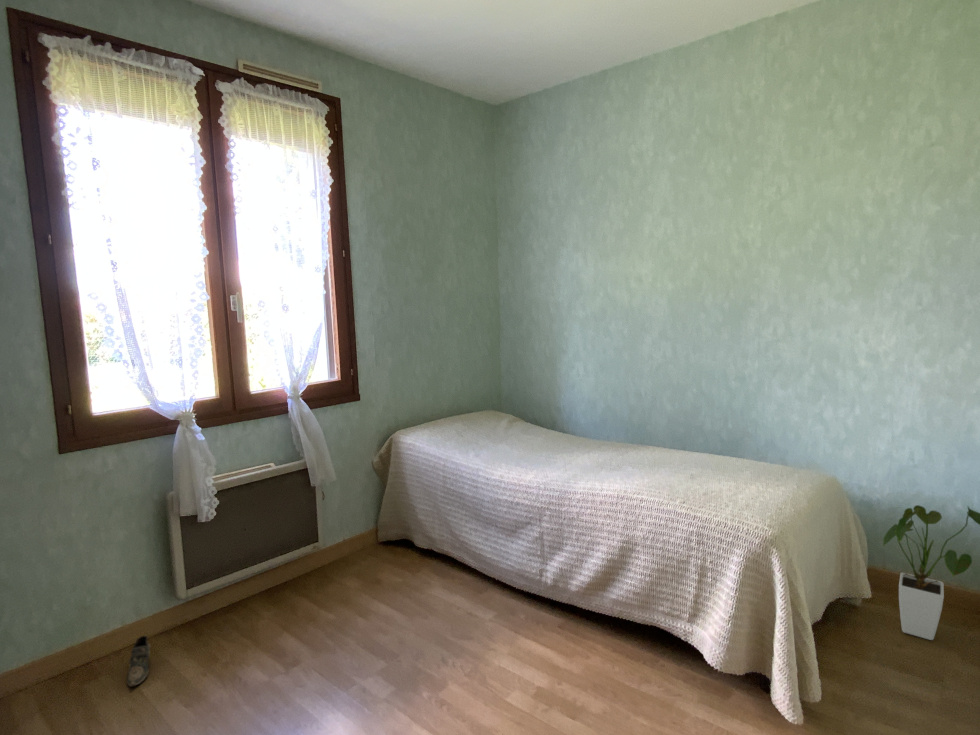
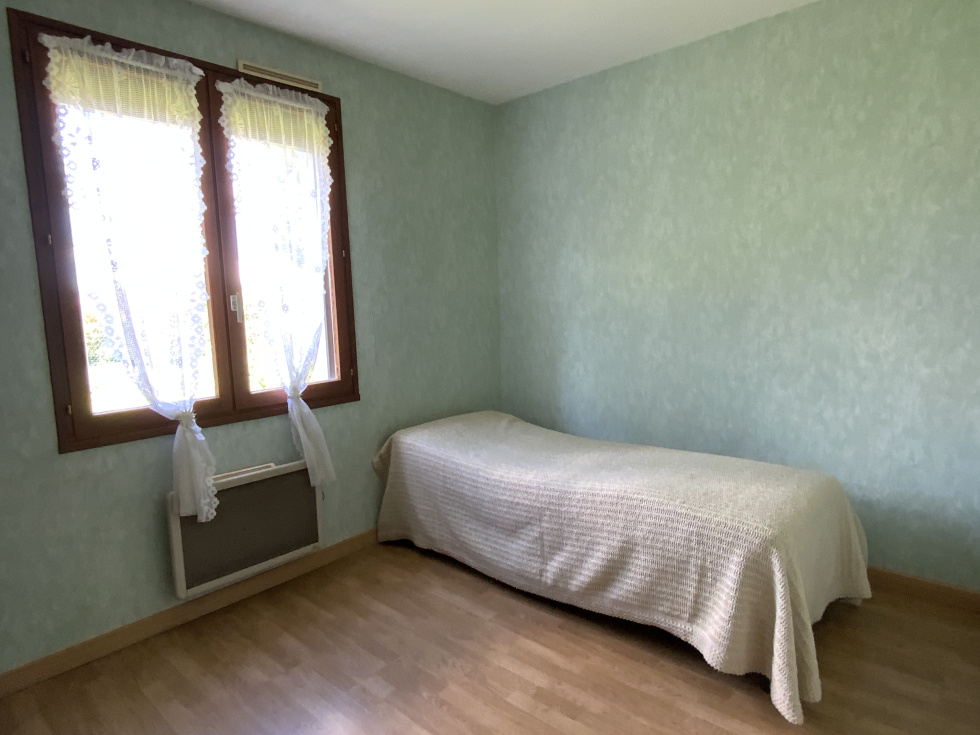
- shoe [126,635,152,688]
- house plant [881,504,980,641]
